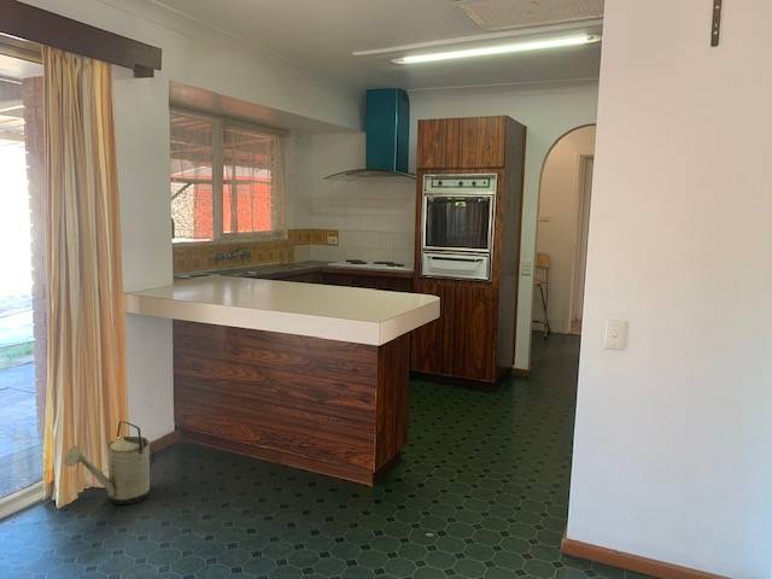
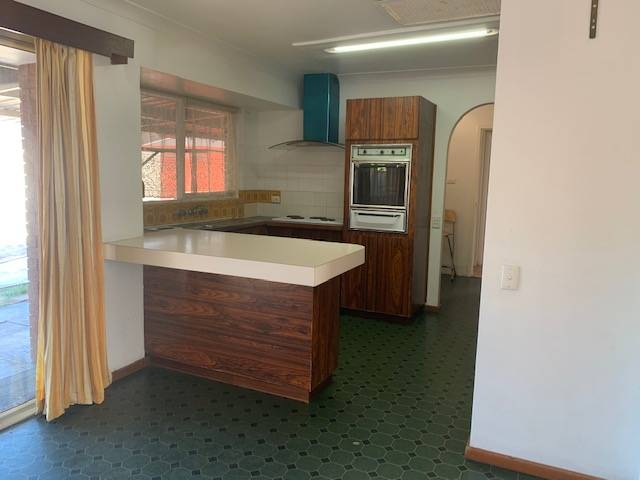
- watering can [63,420,156,505]
